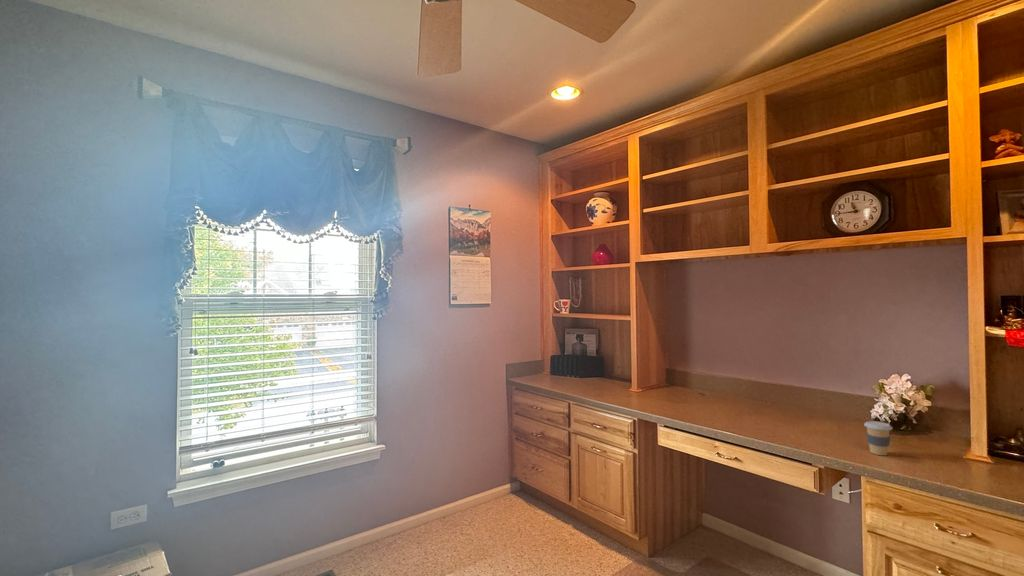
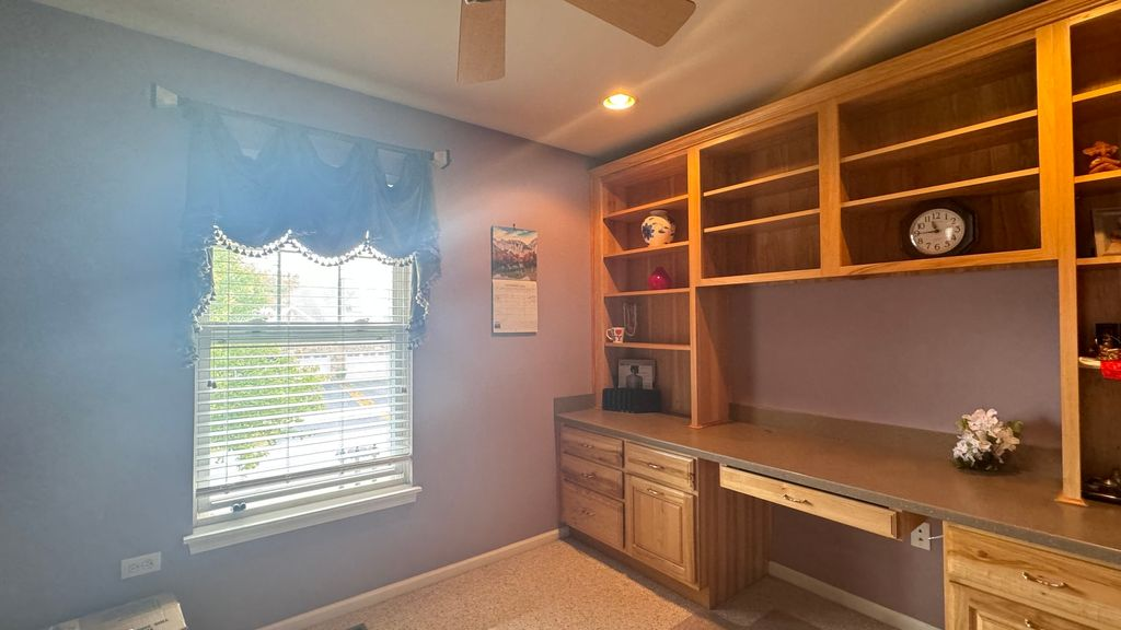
- coffee cup [863,420,893,456]
